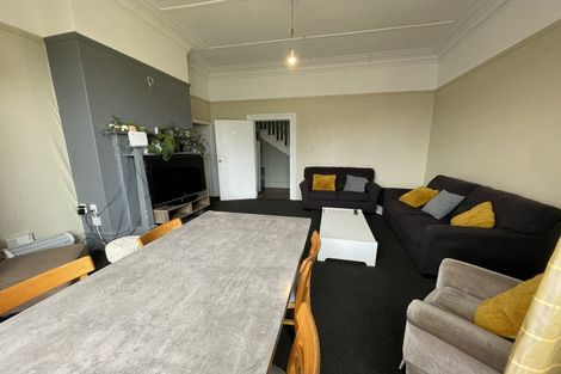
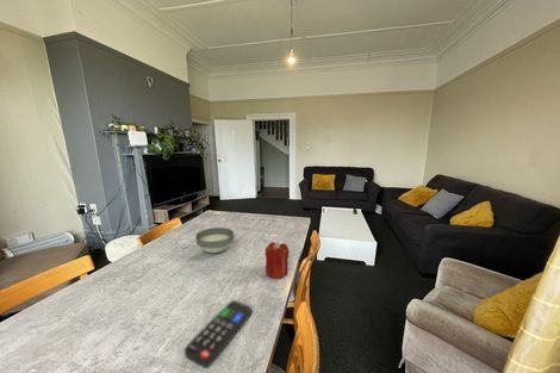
+ bowl [194,226,235,254]
+ remote control [183,299,253,369]
+ candle [265,241,291,280]
